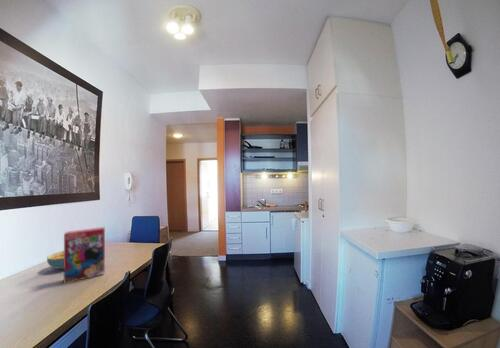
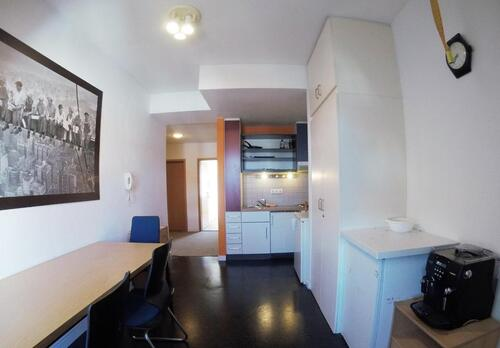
- cereal bowl [46,250,64,270]
- cereal box [63,226,106,285]
